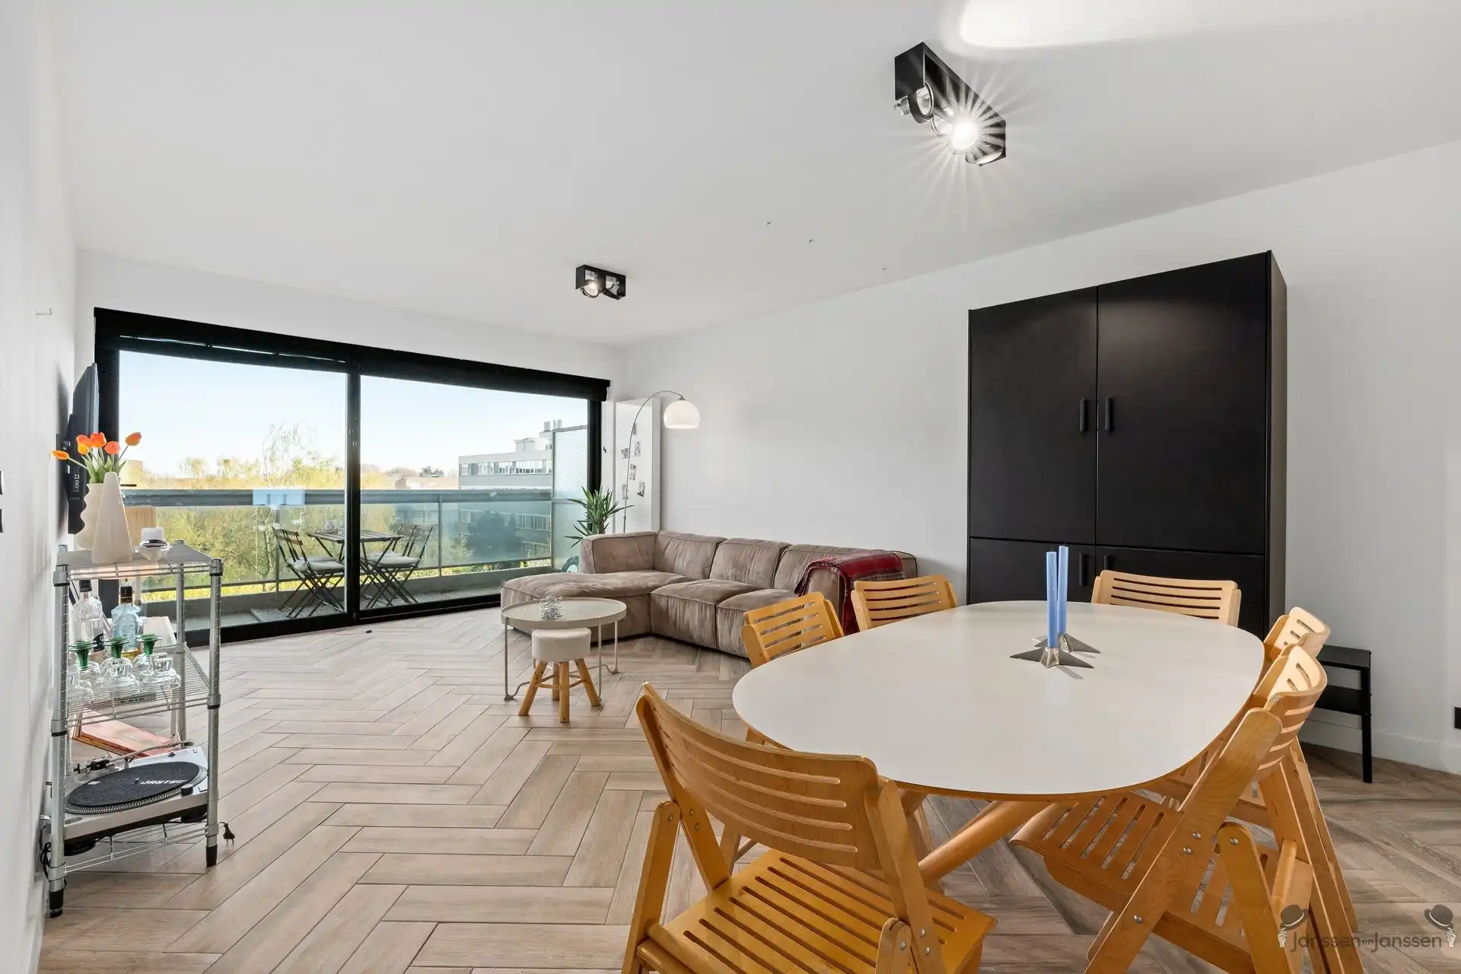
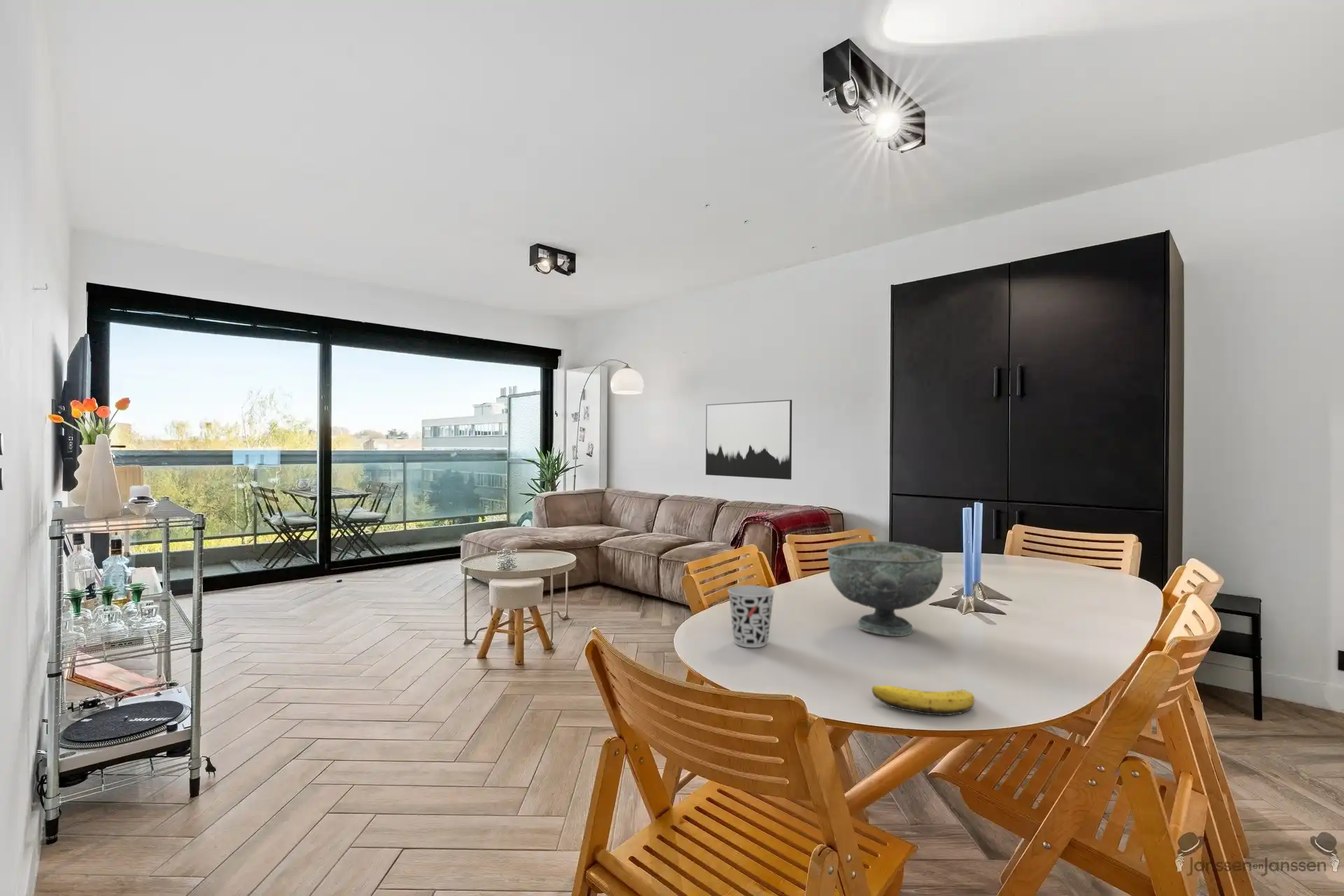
+ decorative bowl [826,541,944,637]
+ cup [727,584,776,648]
+ banana [871,685,976,716]
+ wall art [705,399,792,480]
